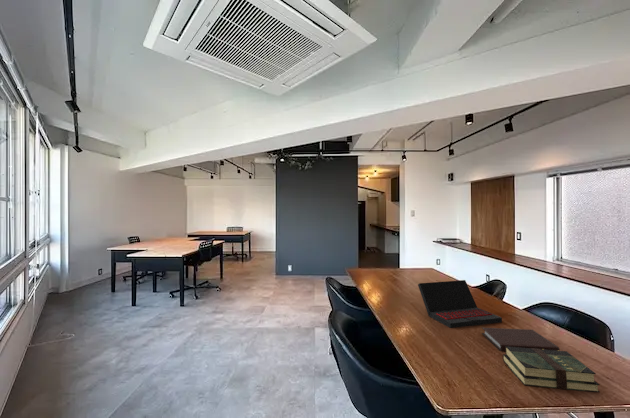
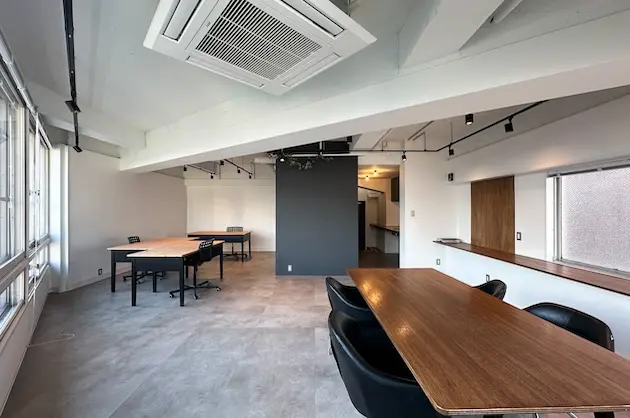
- notebook [481,327,561,352]
- laptop [417,279,503,329]
- book [502,346,601,393]
